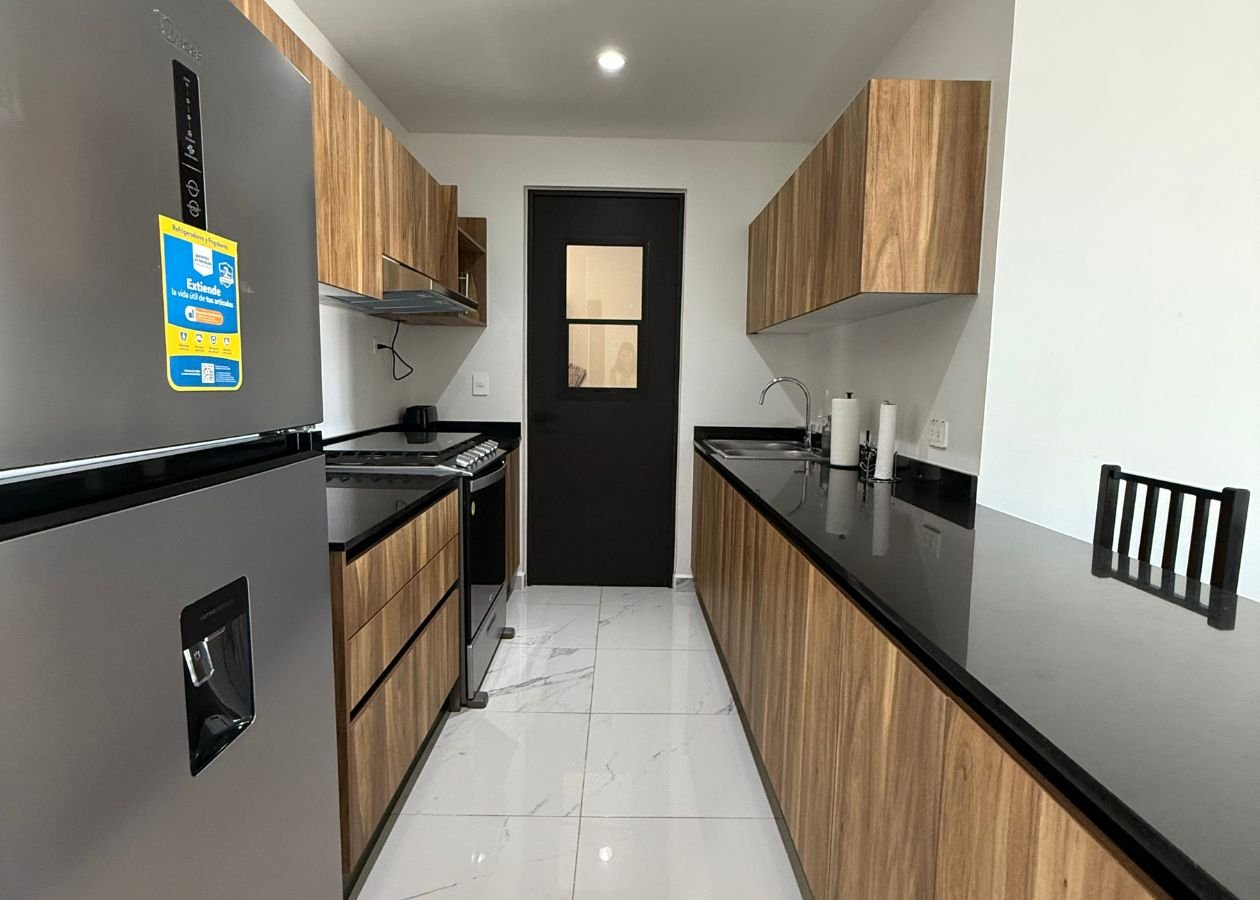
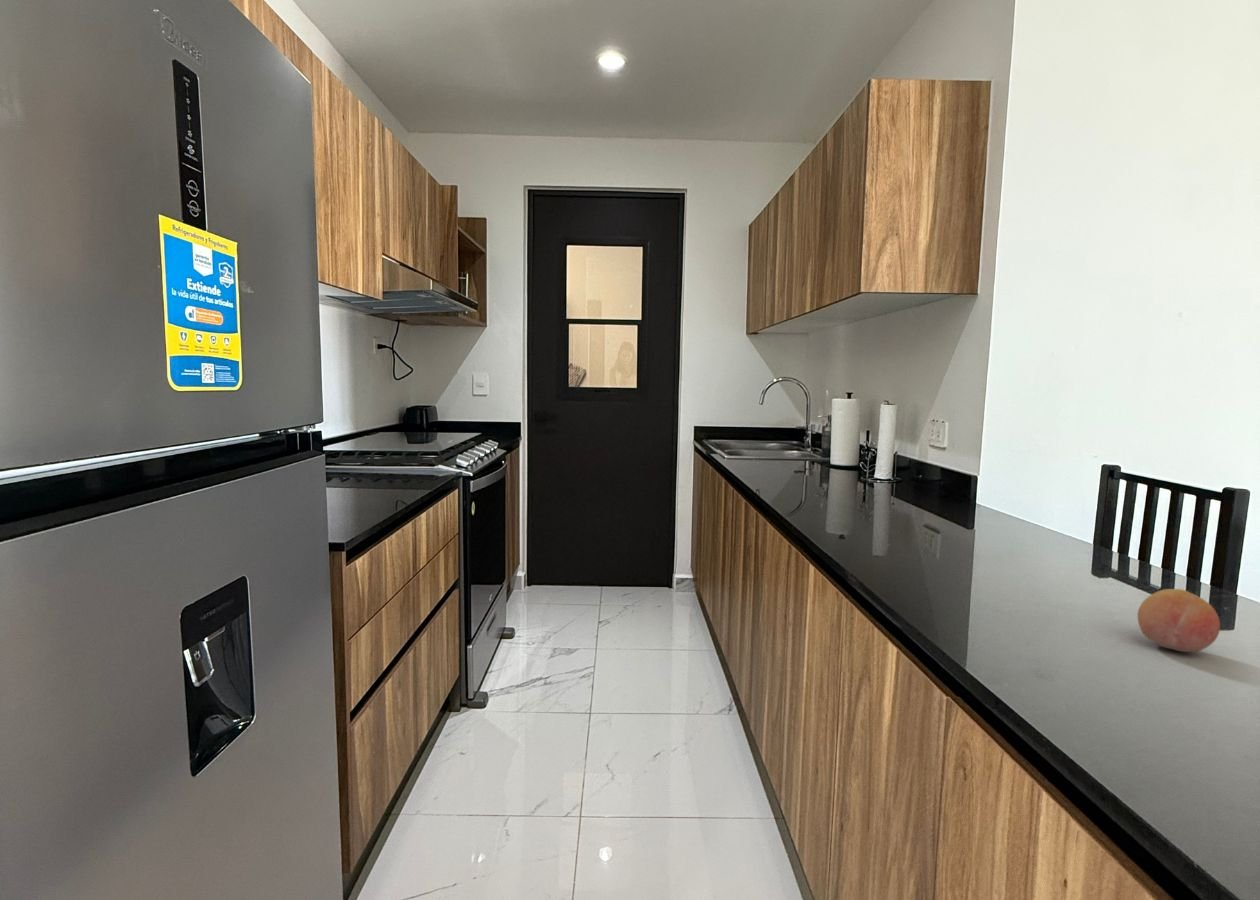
+ fruit [1136,588,1221,653]
